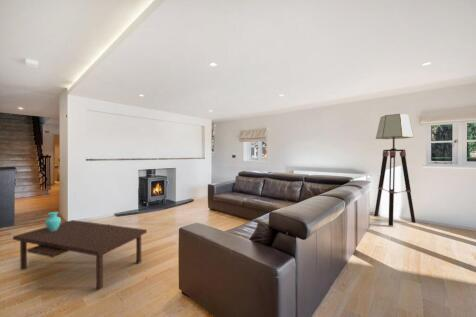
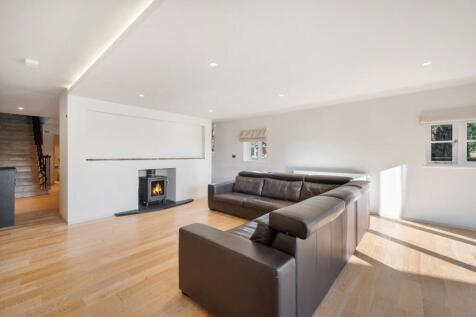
- floor lamp [373,113,417,227]
- coffee table [12,211,148,290]
